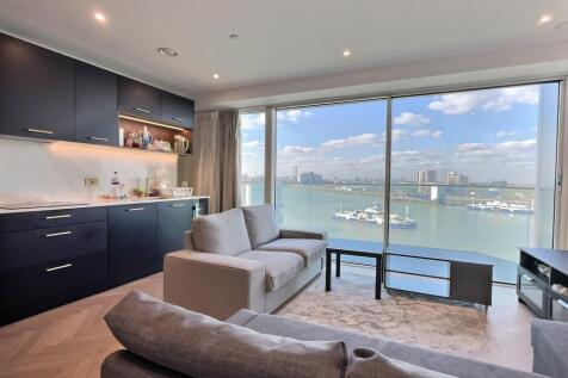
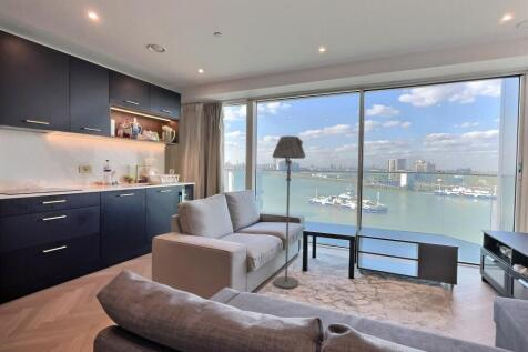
+ floor lamp [272,135,306,290]
